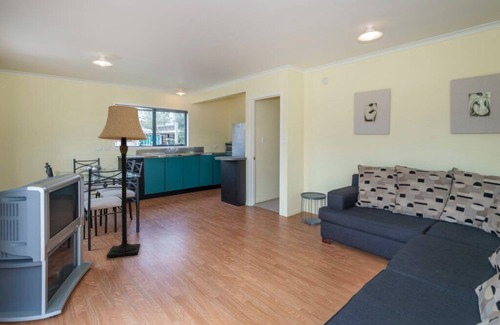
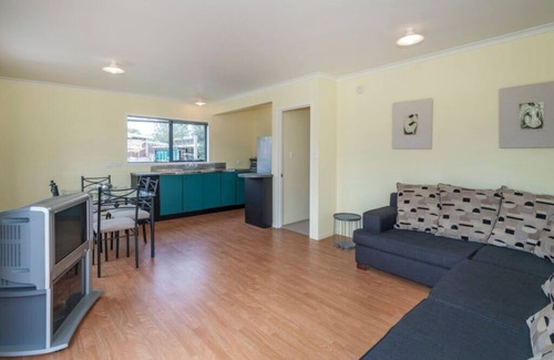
- lamp [97,104,149,258]
